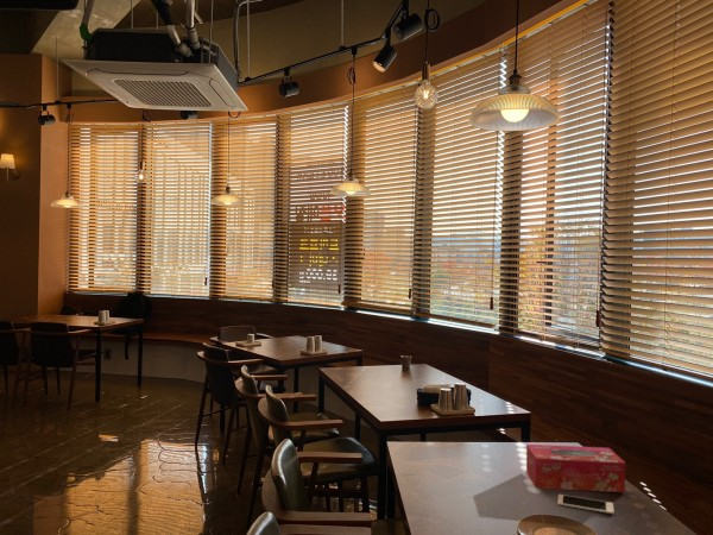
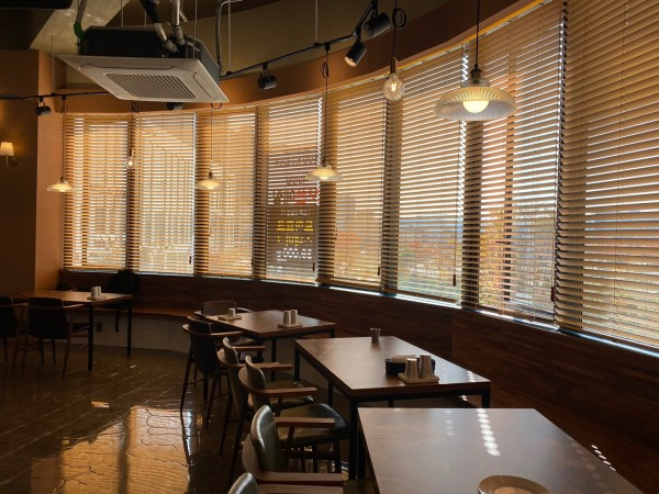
- tissue box [525,443,626,493]
- cell phone [556,493,616,515]
